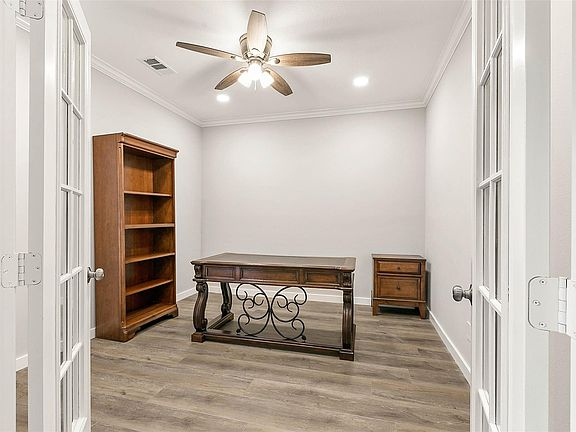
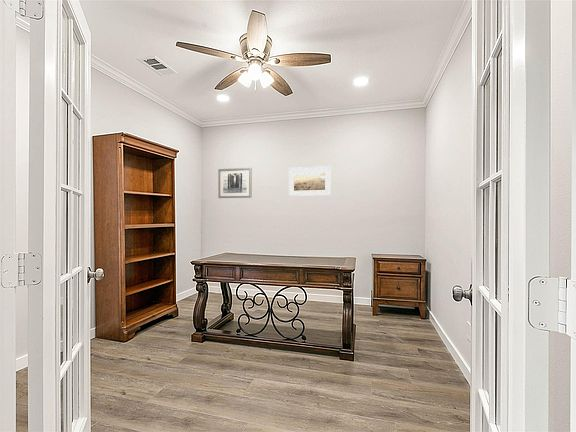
+ wall art [217,167,253,199]
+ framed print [288,165,331,197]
